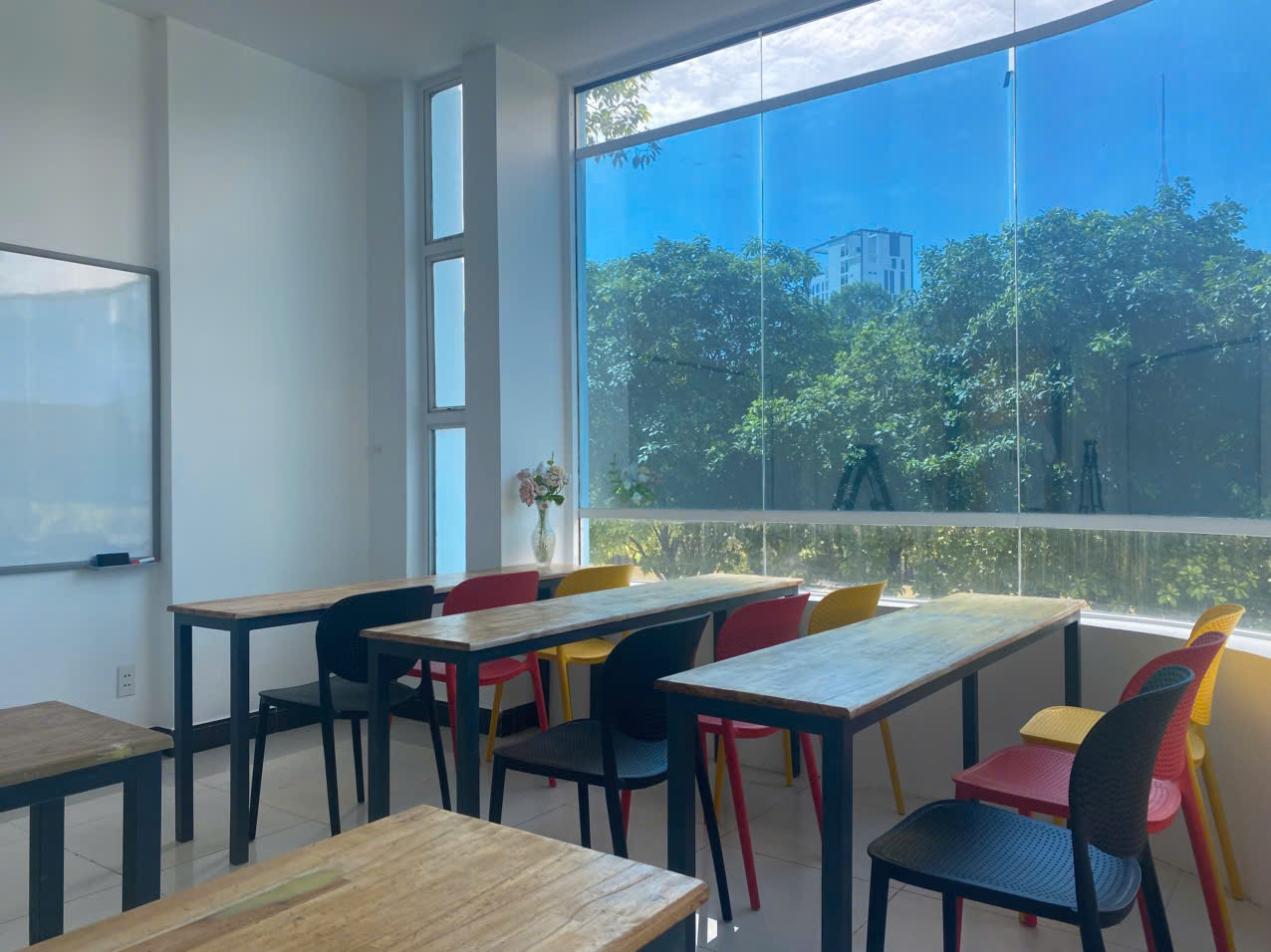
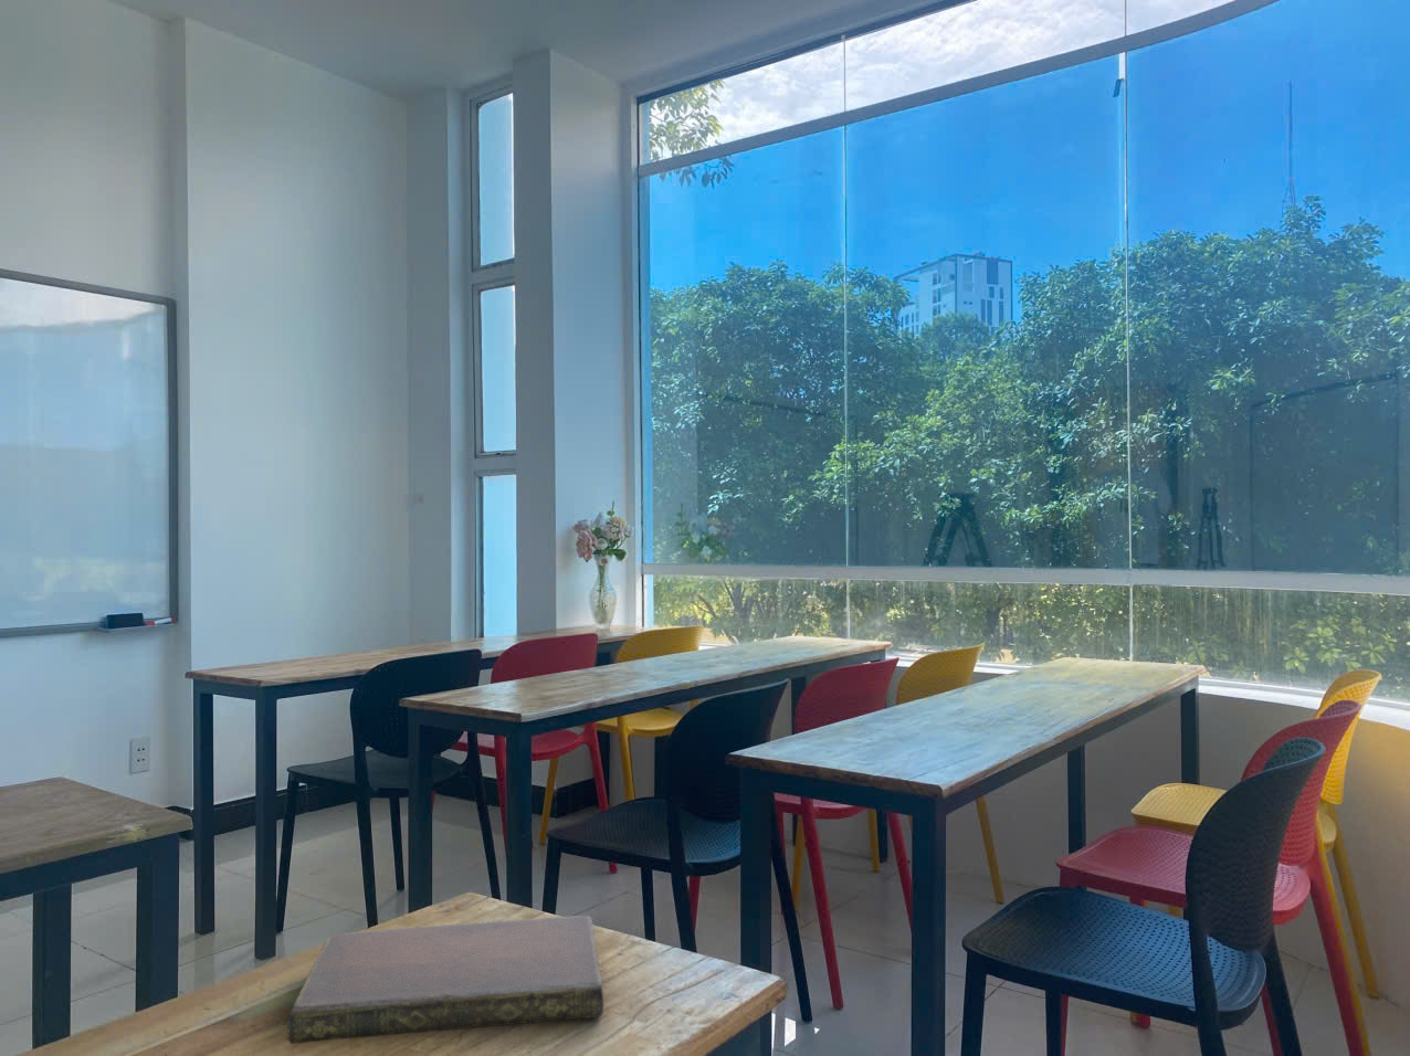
+ notebook [286,915,605,1045]
